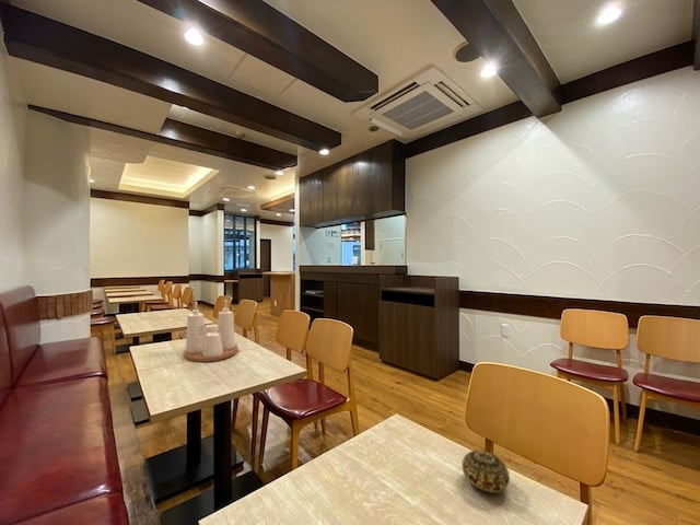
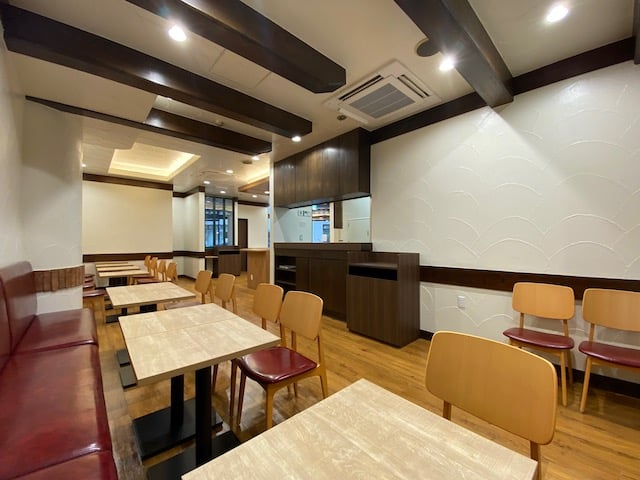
- decorative ball [460,450,511,494]
- condiment set [183,299,238,363]
